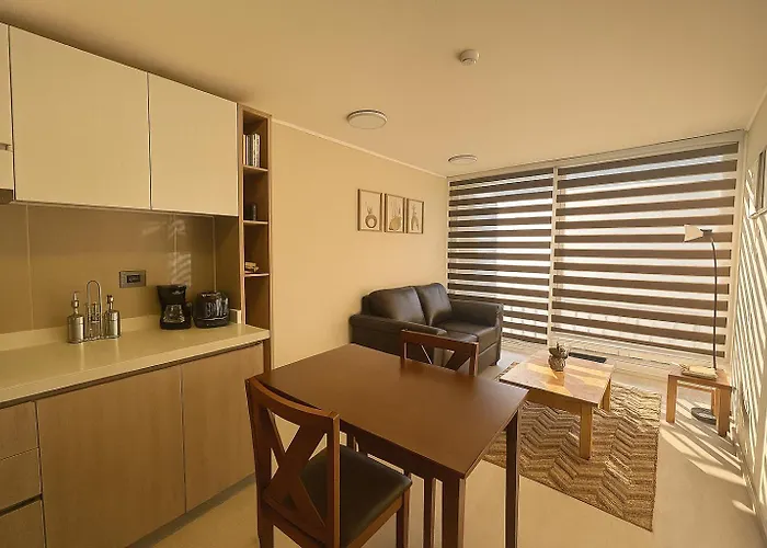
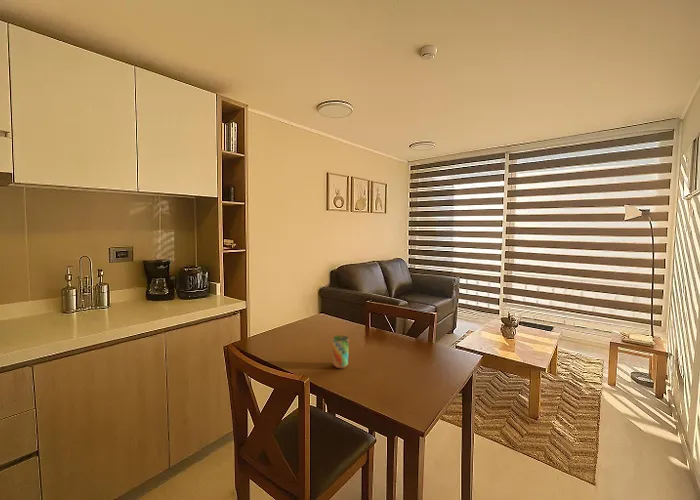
+ cup [331,335,350,369]
